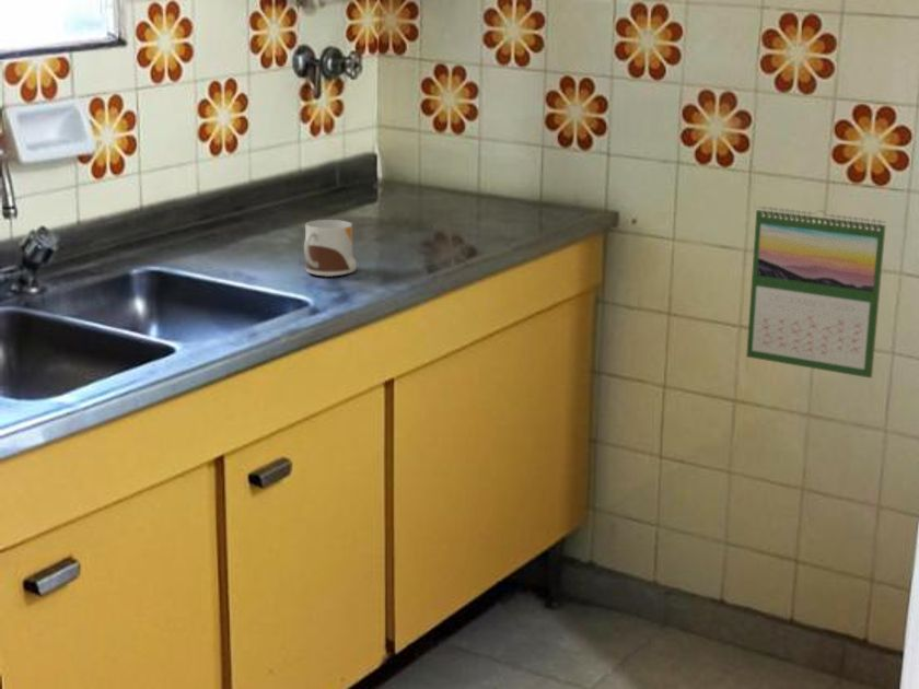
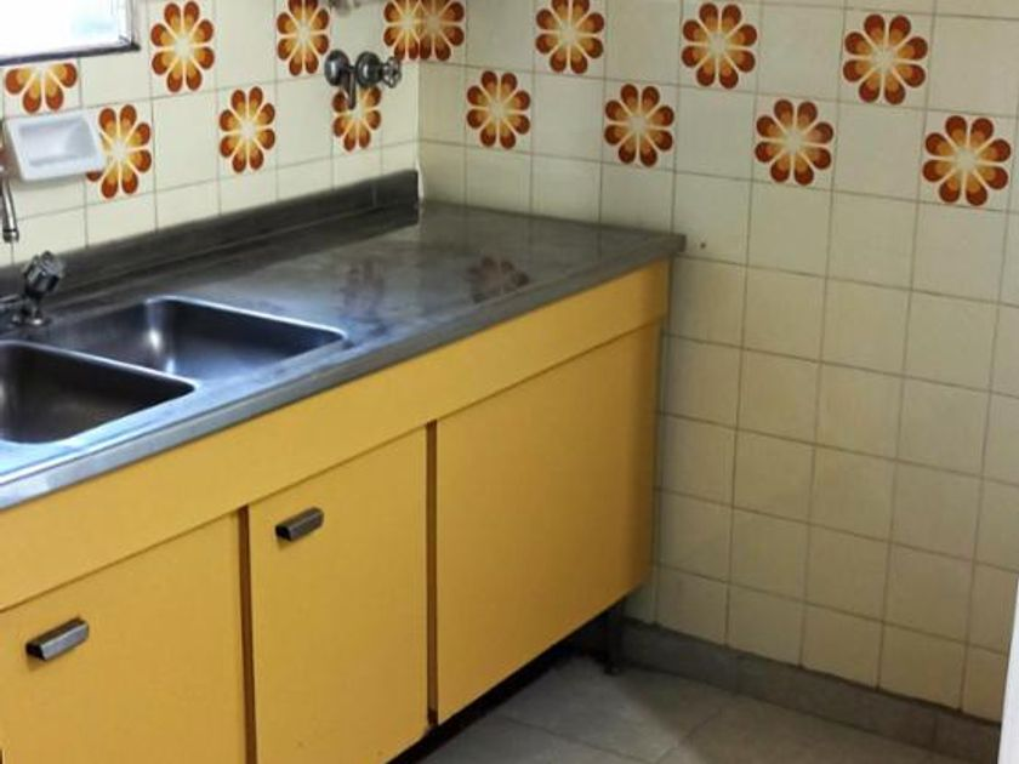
- calendar [745,206,887,379]
- mug [303,219,358,278]
